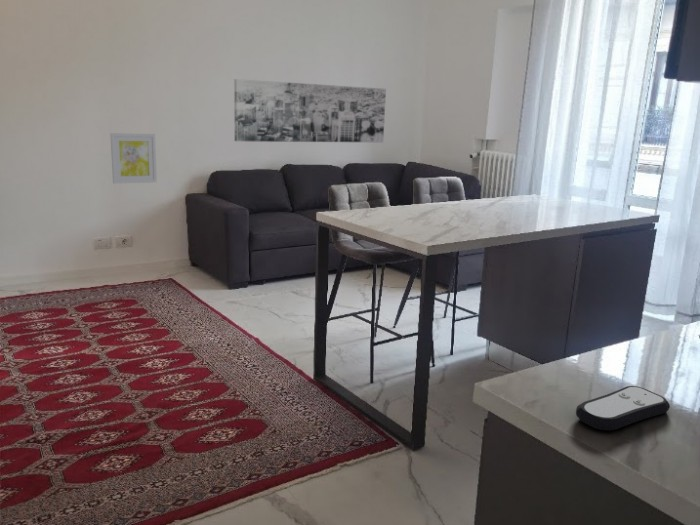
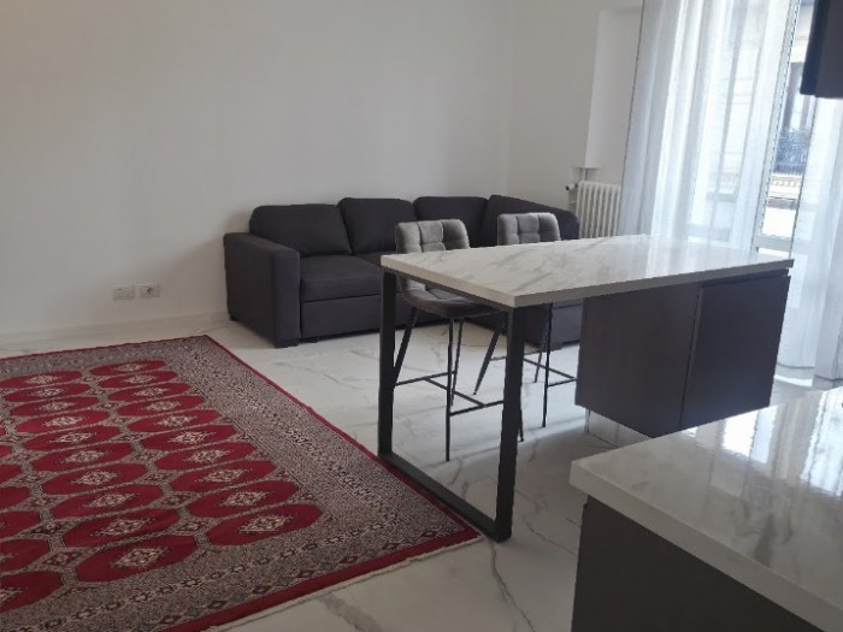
- wall art [109,132,158,184]
- wall art [233,78,387,144]
- remote control [575,385,671,432]
